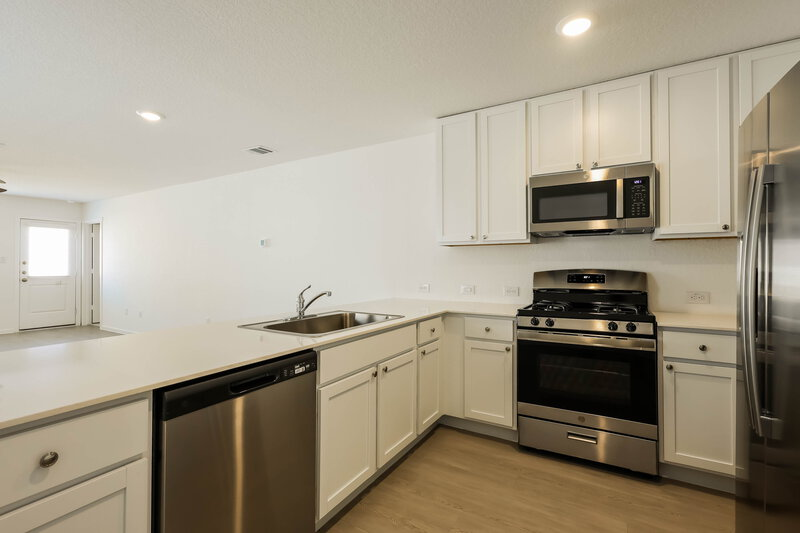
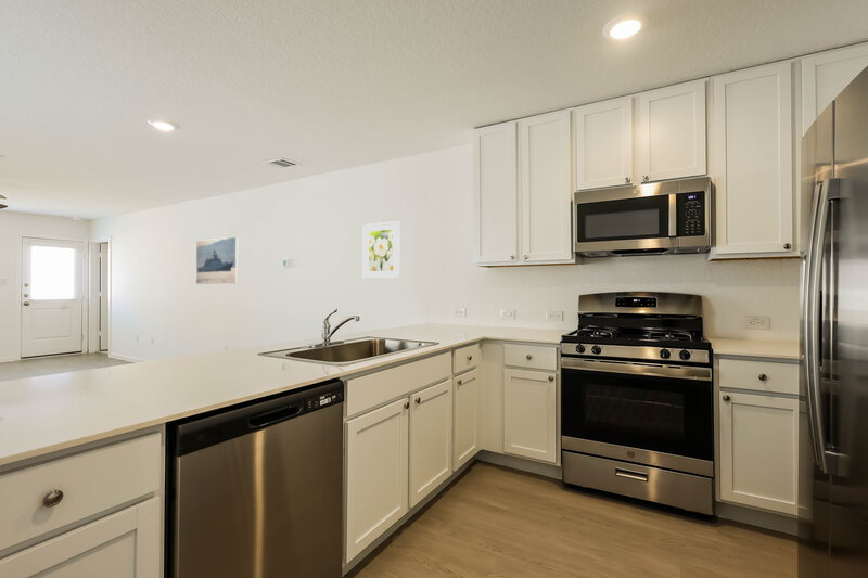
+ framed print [362,220,401,280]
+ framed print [195,235,240,285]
